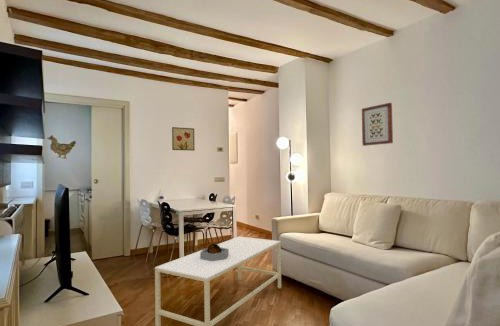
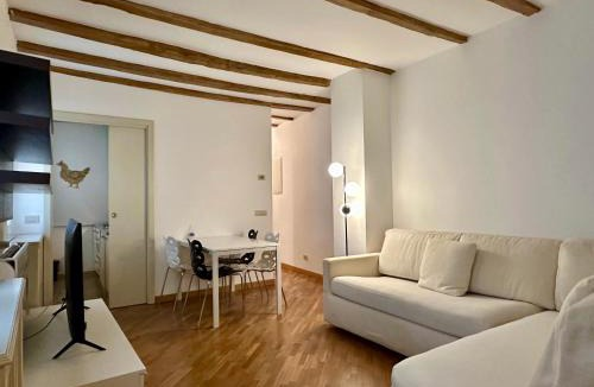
- coffee table [154,235,282,326]
- wall art [361,102,394,147]
- decorative bowl [200,243,229,261]
- wall art [171,126,195,151]
